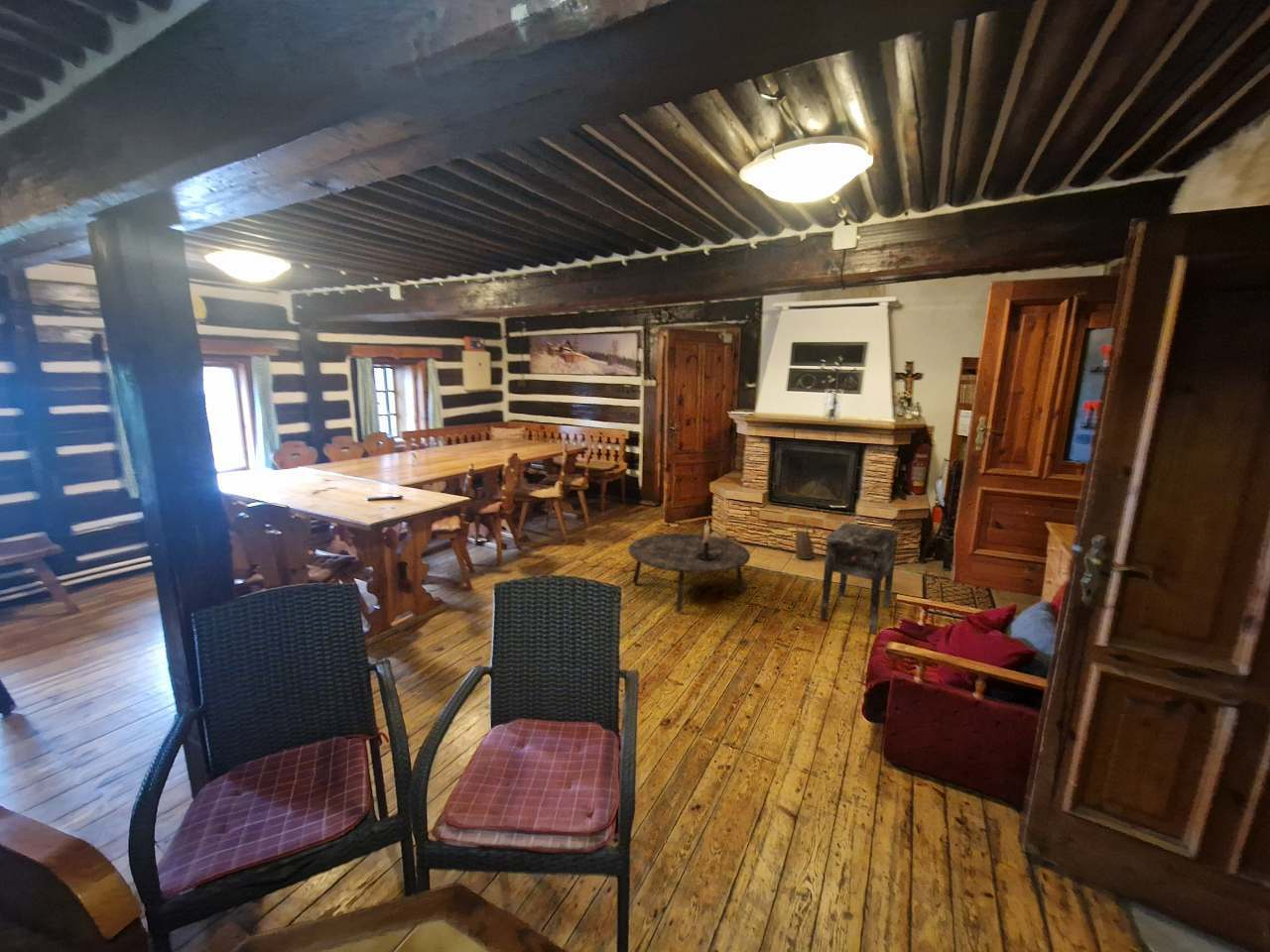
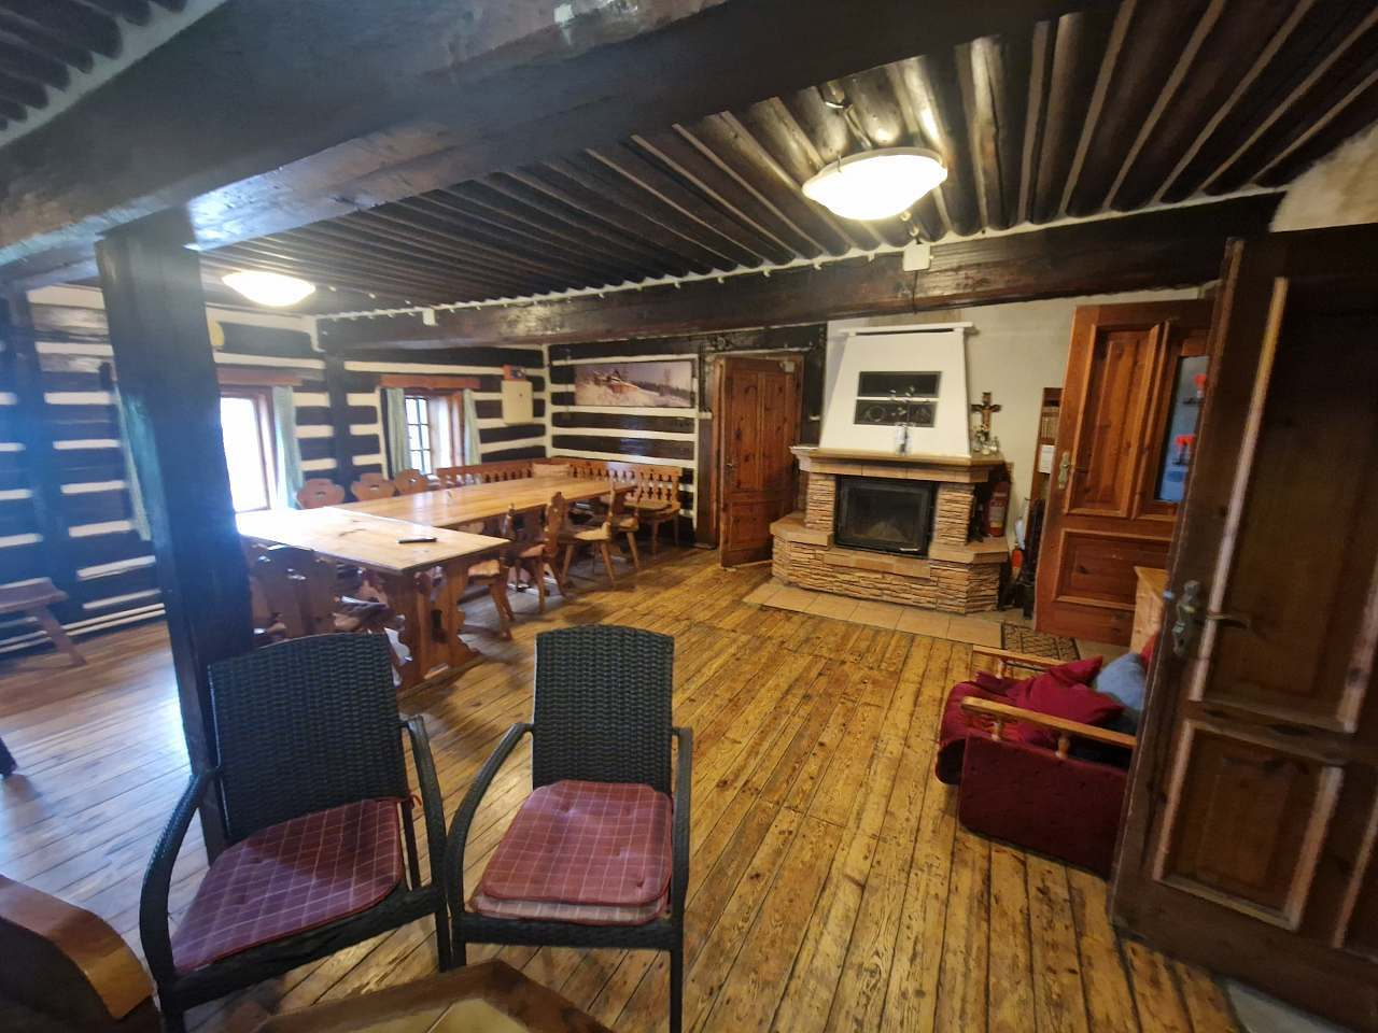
- coffee table [628,533,751,613]
- basket [794,519,816,560]
- candle holder [696,521,723,561]
- side table [819,522,901,634]
